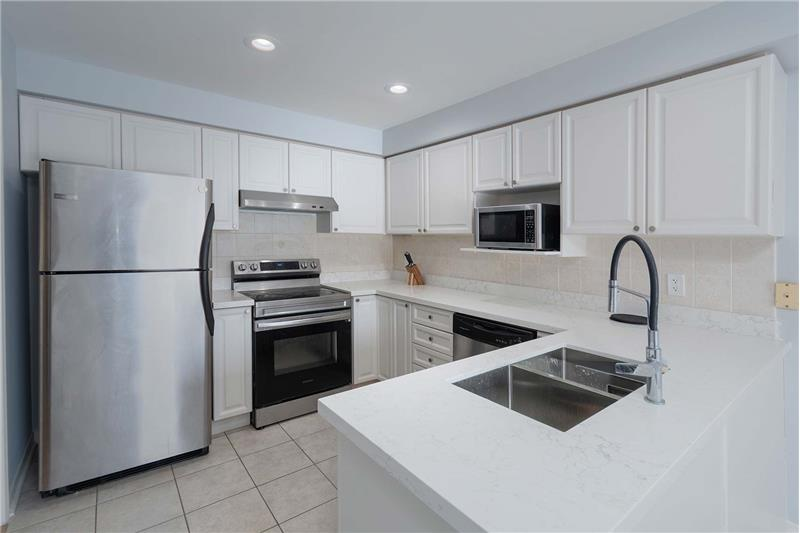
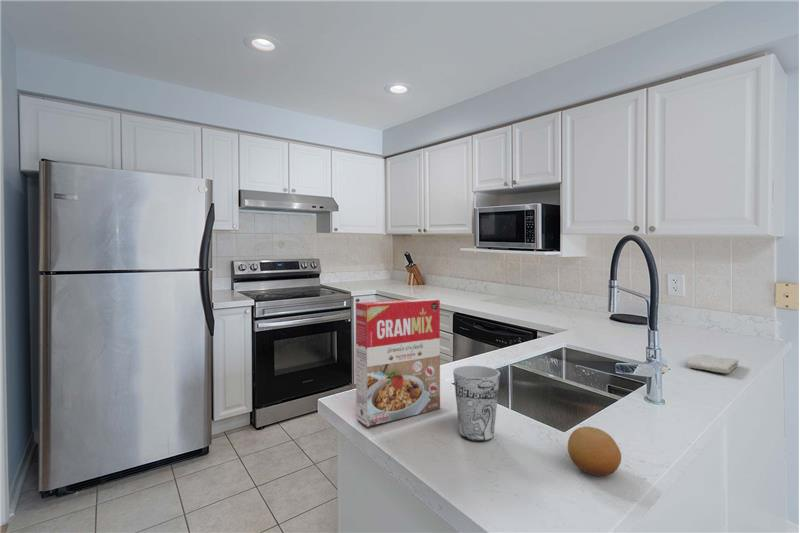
+ cereal box [355,298,441,428]
+ cup [452,365,501,442]
+ fruit [567,425,622,477]
+ washcloth [687,353,739,374]
